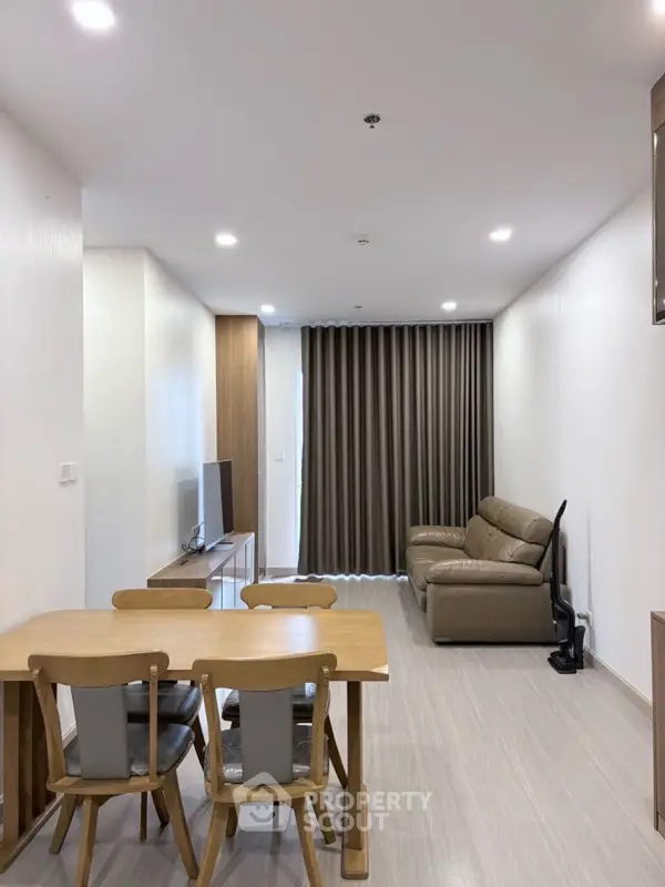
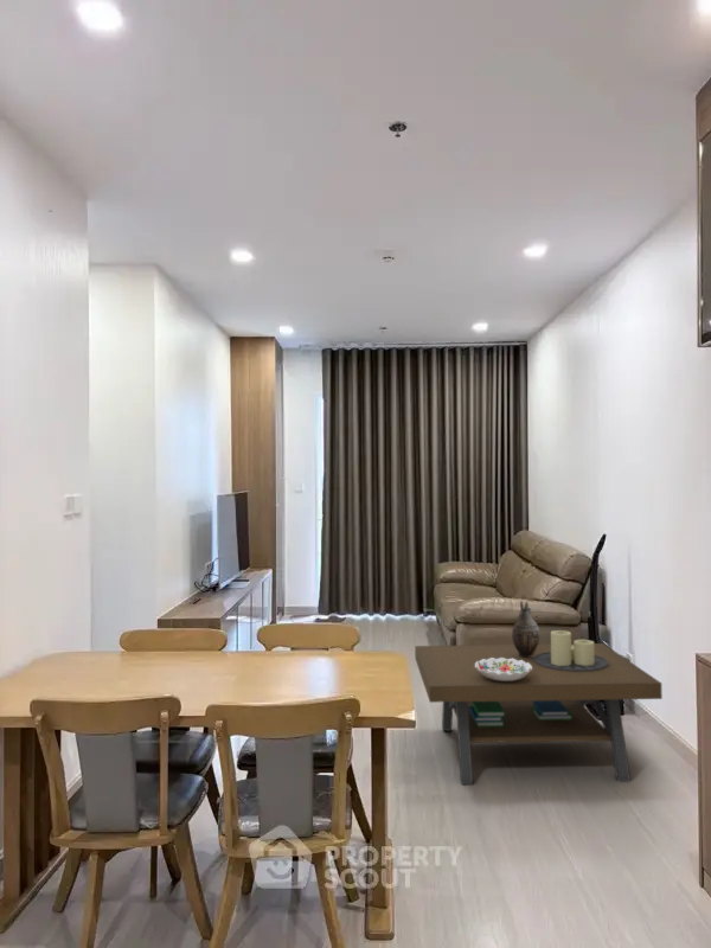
+ coffee table [414,629,664,786]
+ decorative bowl [475,658,532,681]
+ decorative vase [511,600,540,658]
